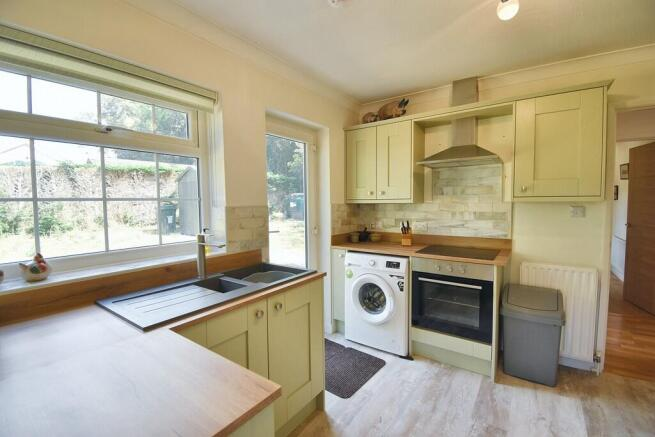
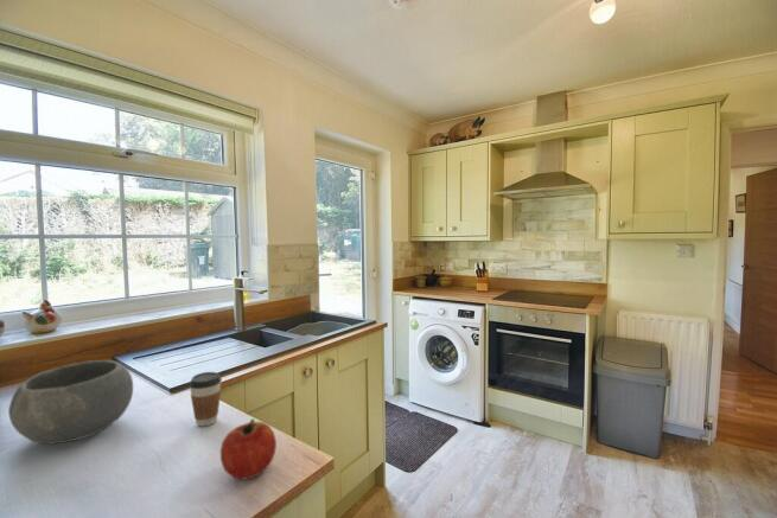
+ coffee cup [189,371,223,427]
+ bowl [7,359,134,446]
+ apple [219,417,278,481]
